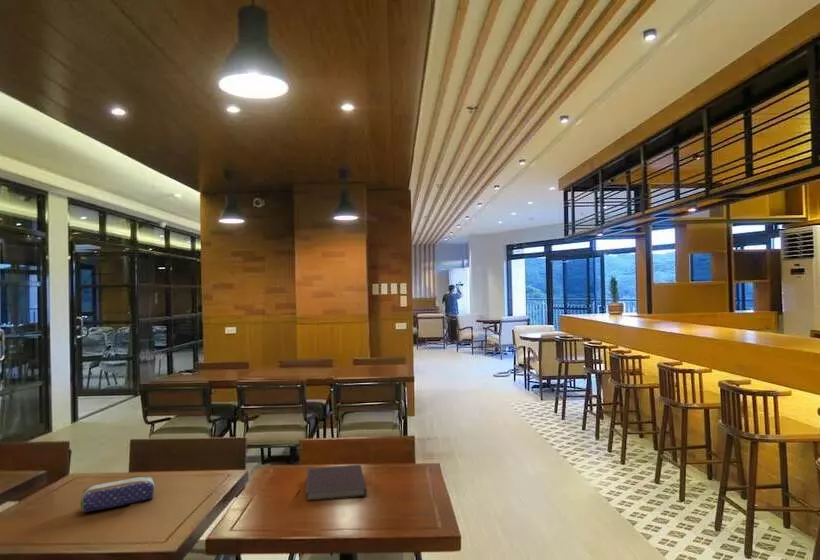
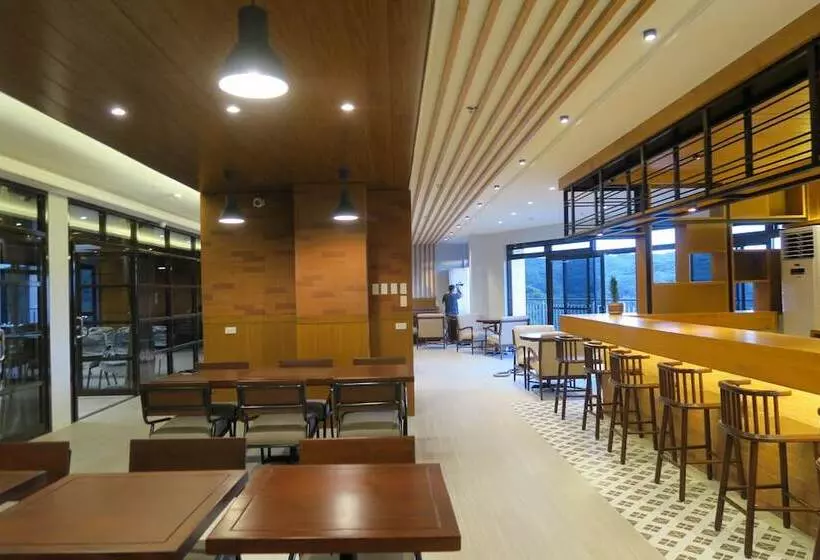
- notebook [305,464,367,501]
- pencil case [79,476,156,513]
